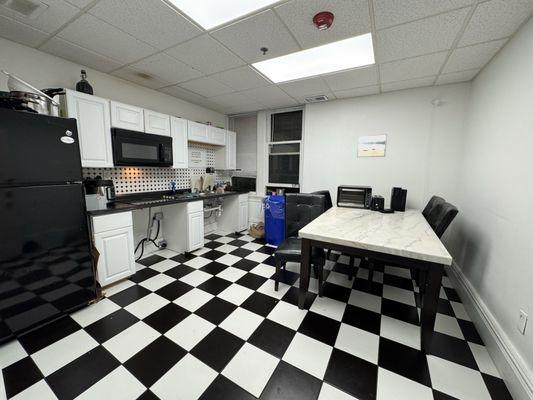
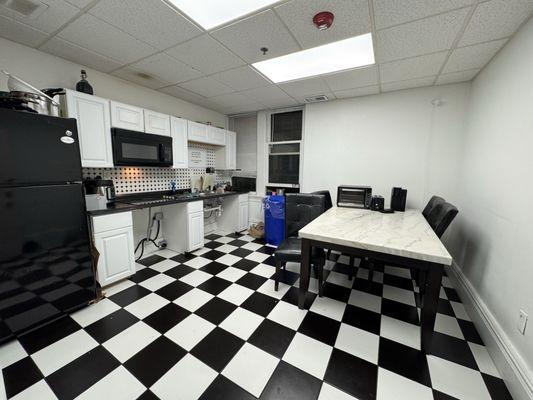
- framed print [356,133,388,158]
